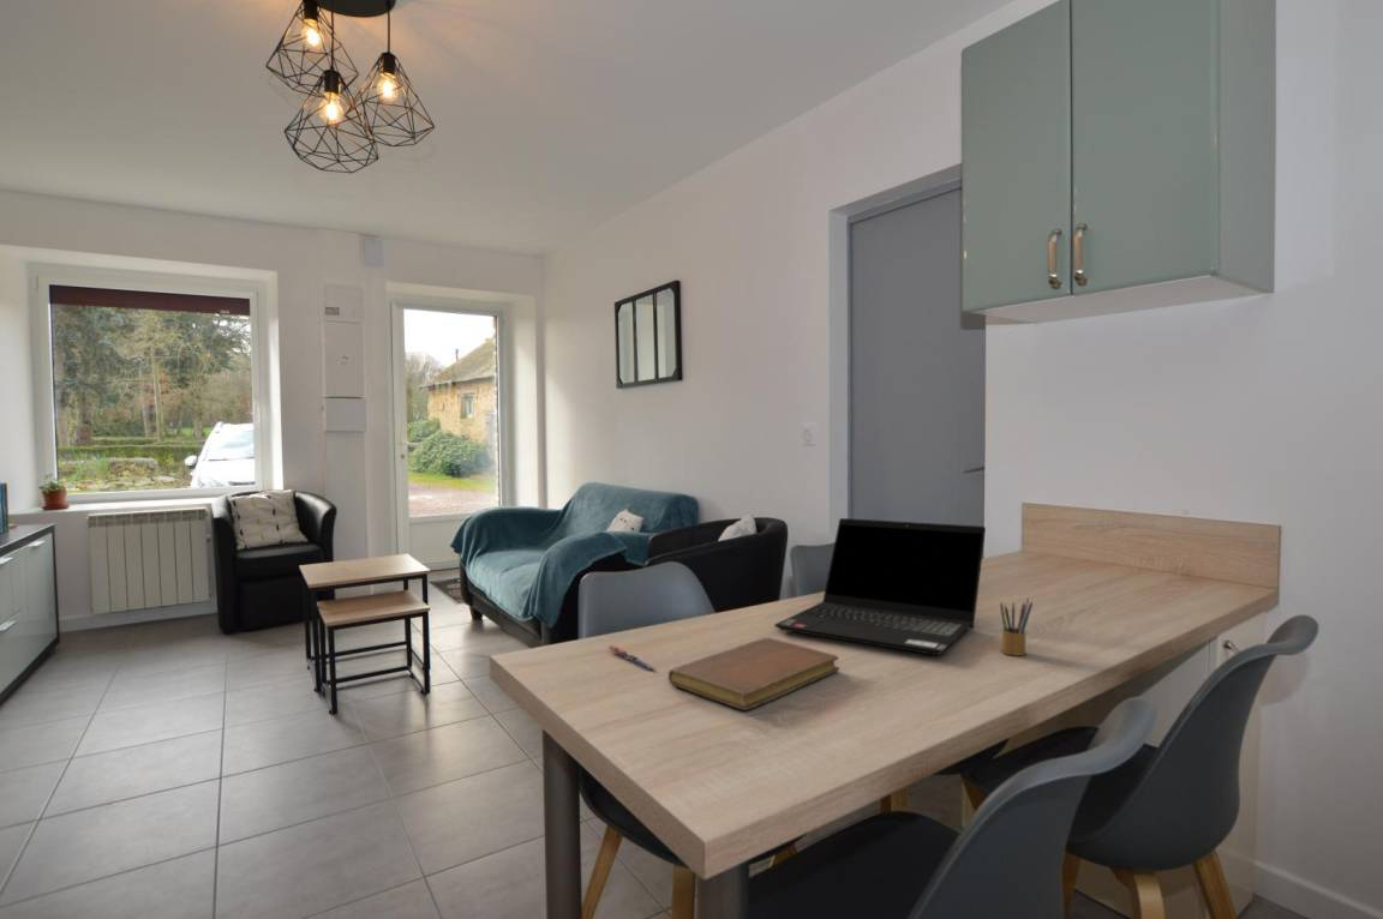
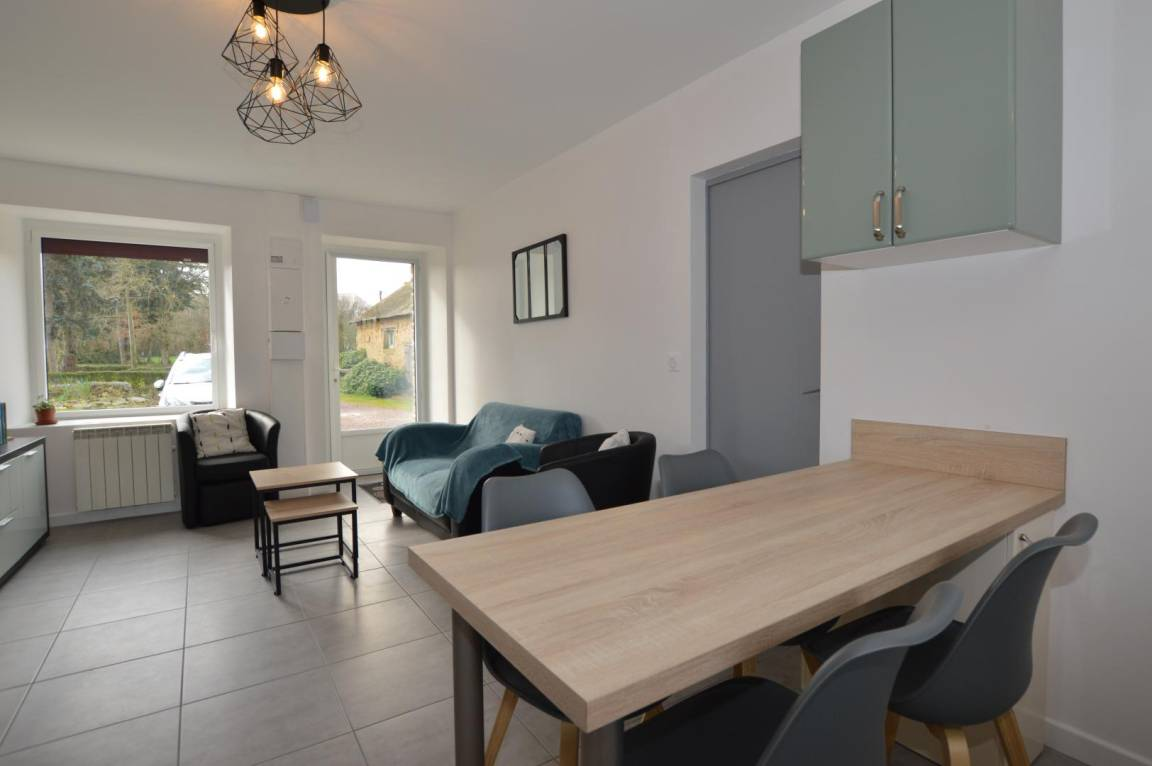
- notebook [667,637,840,711]
- pencil box [999,596,1034,656]
- laptop computer [773,517,987,656]
- pen [607,644,655,671]
